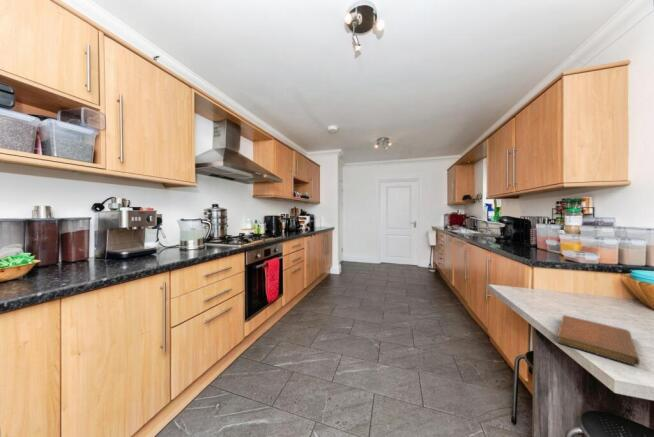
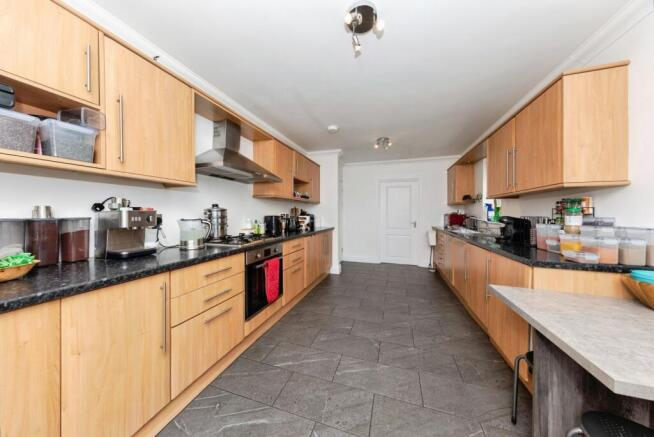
- notebook [556,314,641,367]
